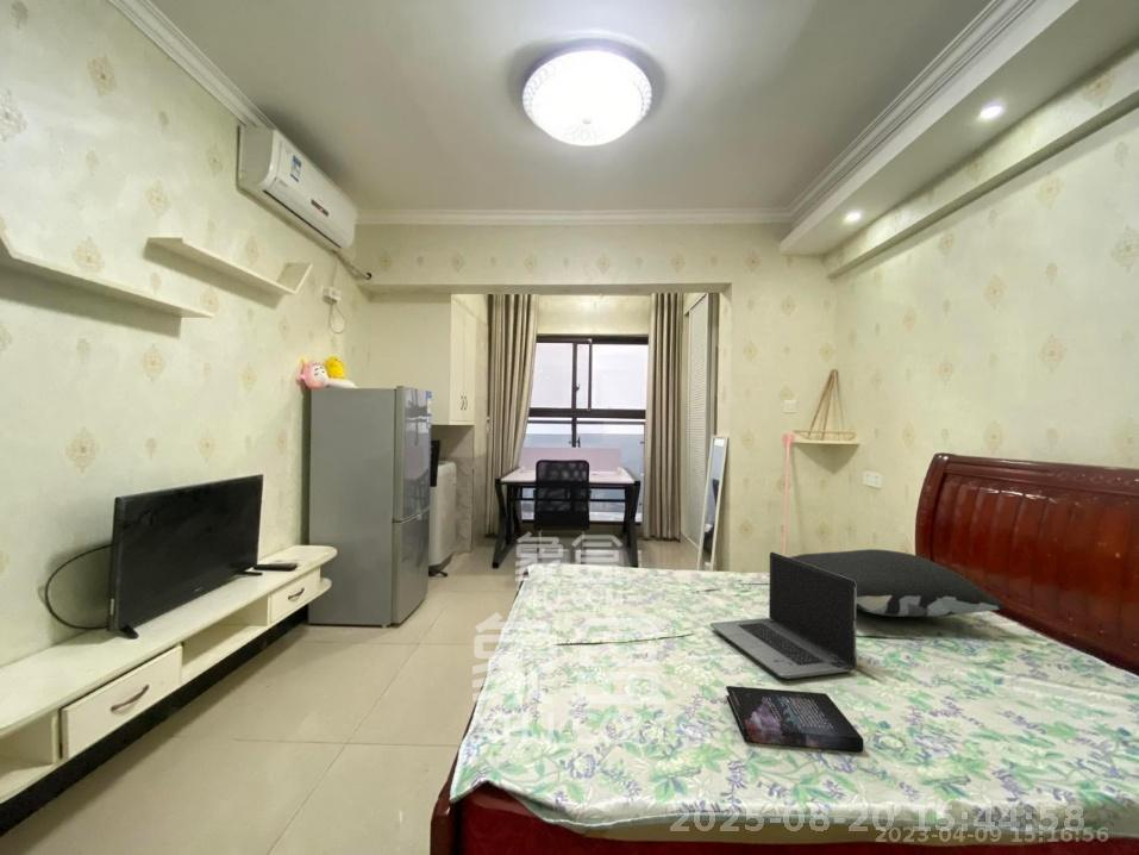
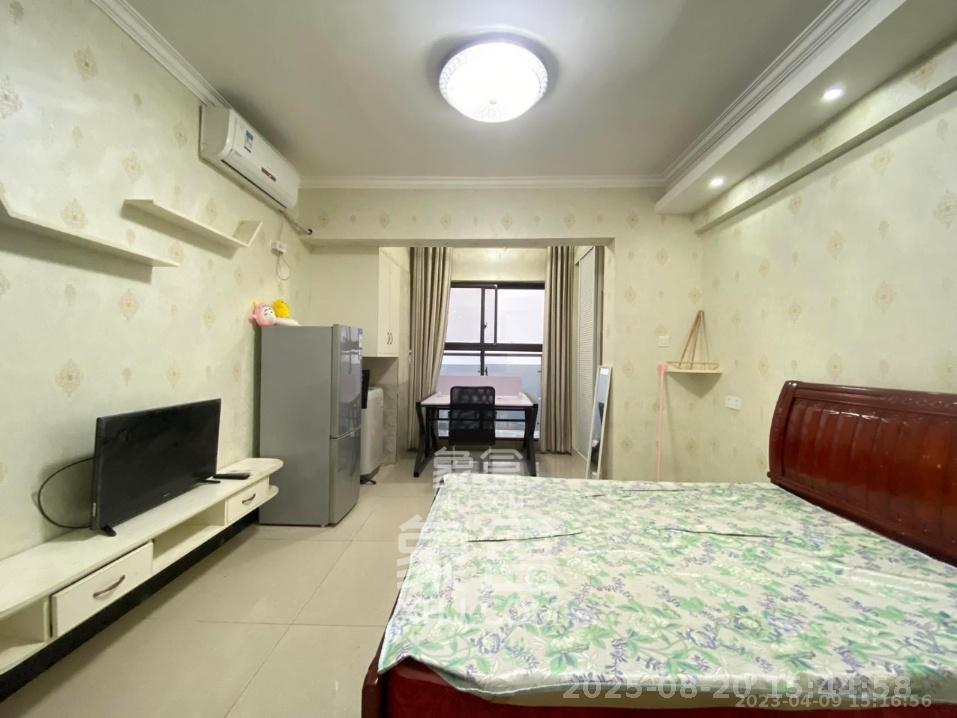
- book [725,685,864,753]
- laptop computer [709,551,857,680]
- pillow [788,548,1006,618]
